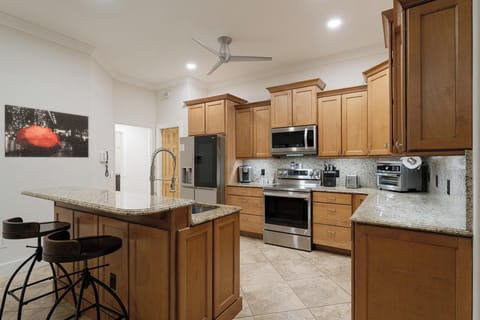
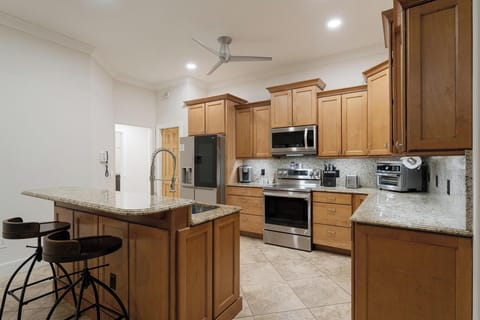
- wall art [4,104,90,159]
